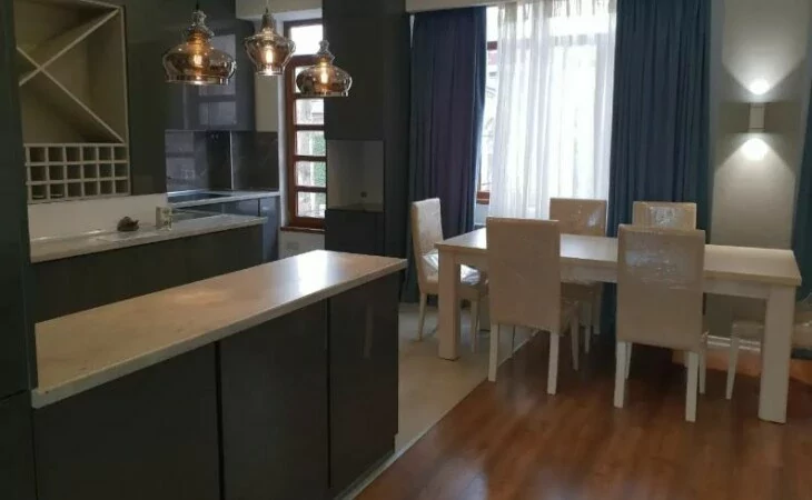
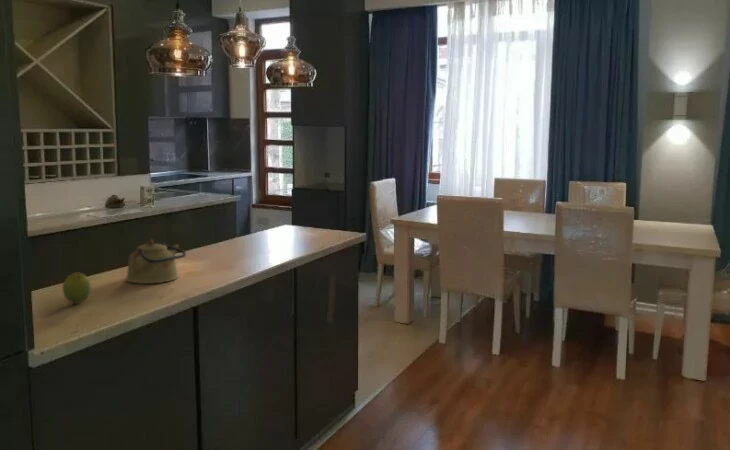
+ kettle [125,238,187,284]
+ fruit [62,271,92,304]
